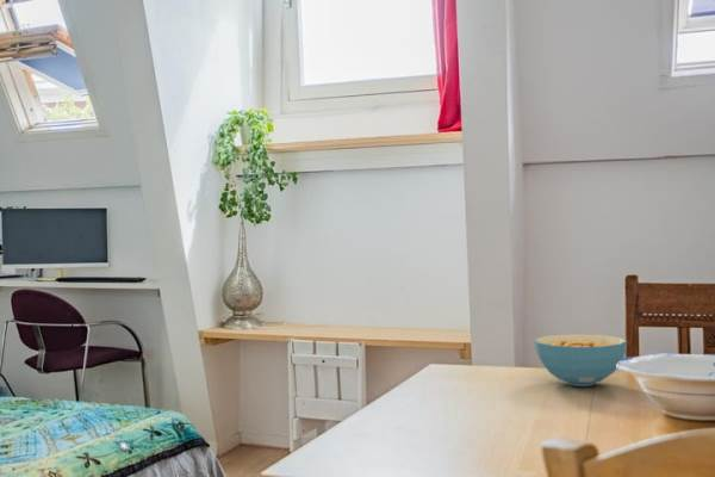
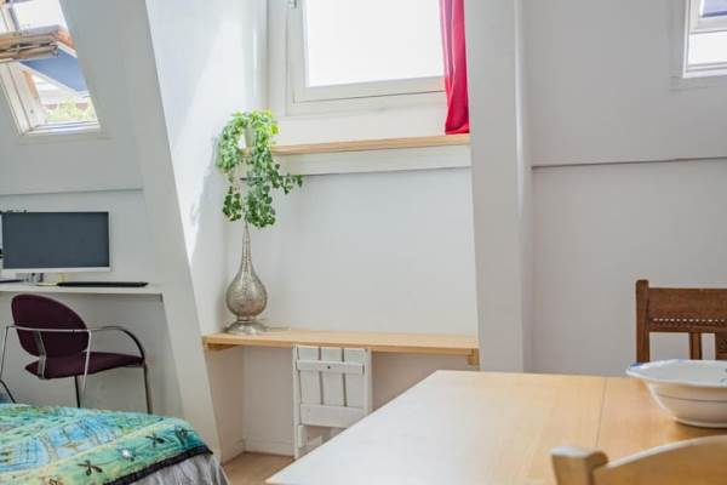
- cereal bowl [533,333,628,388]
